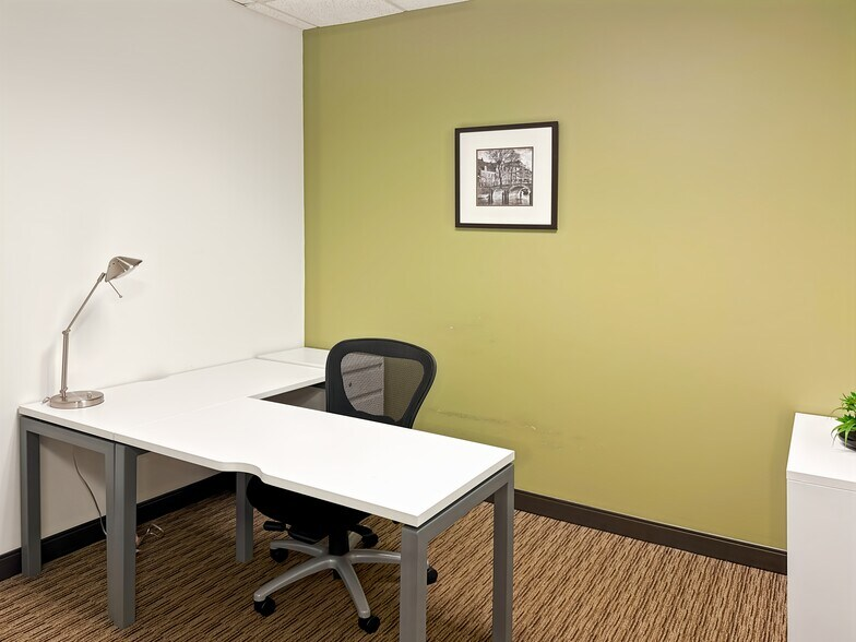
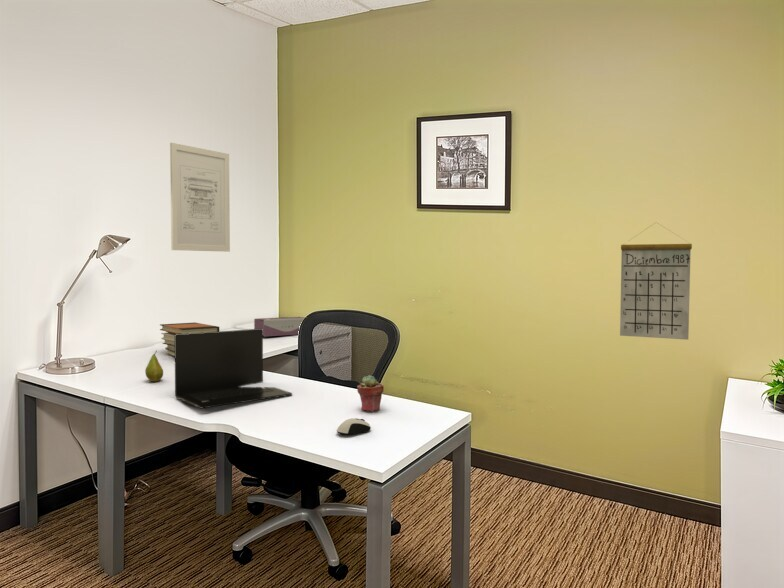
+ tissue box [253,316,306,337]
+ computer mouse [336,417,372,436]
+ book stack [159,321,220,358]
+ calendar [619,221,693,341]
+ potted succulent [356,374,385,412]
+ laptop [174,328,293,409]
+ fruit [144,349,164,383]
+ wall art [169,142,231,253]
